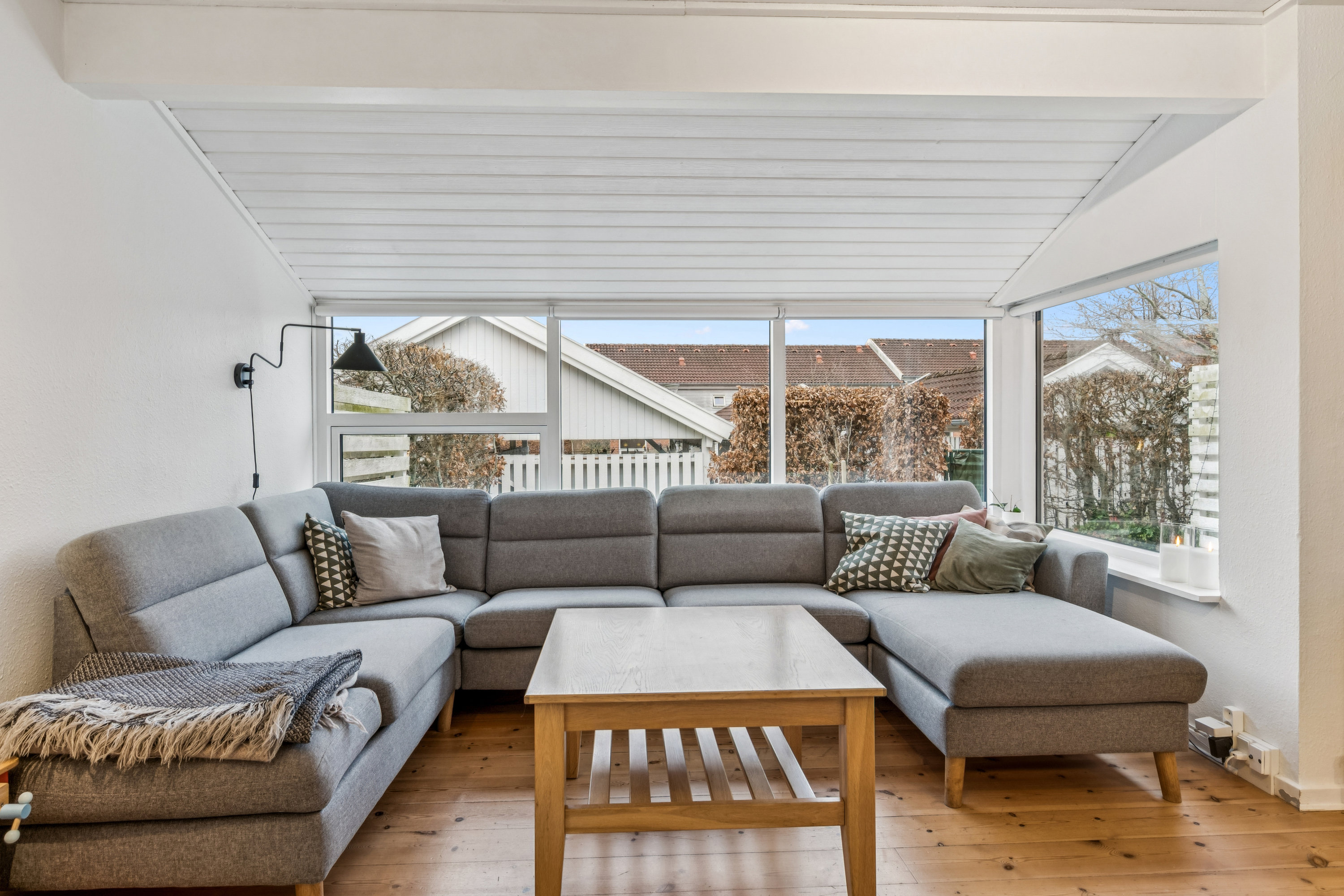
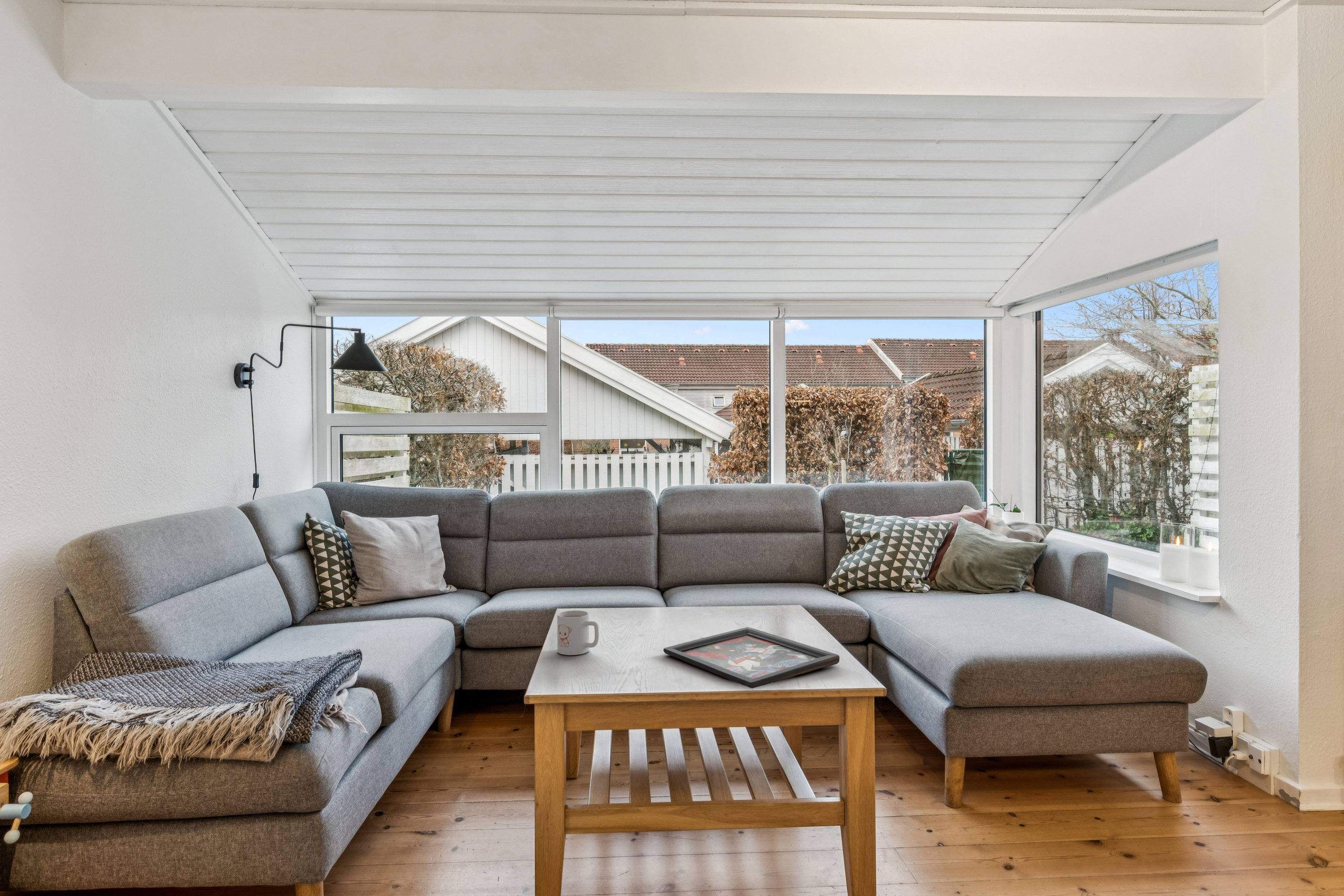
+ decorative tray [663,627,840,689]
+ mug [557,610,599,656]
